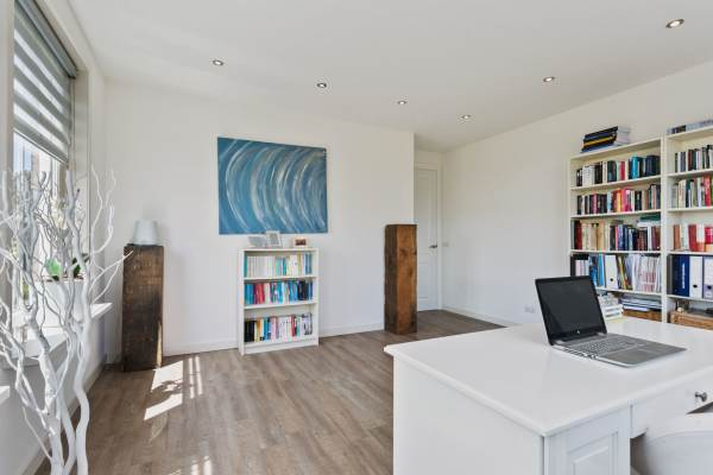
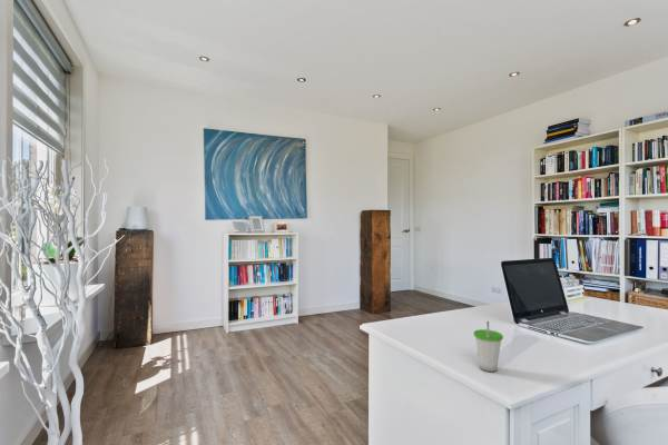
+ cup [473,320,504,373]
